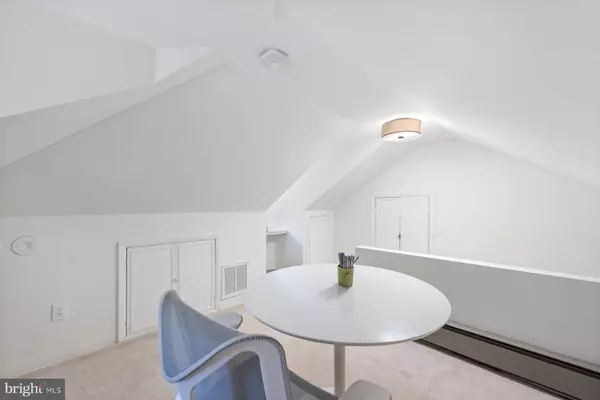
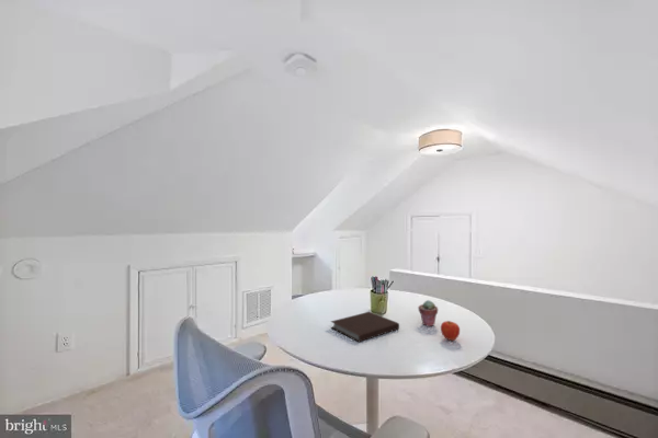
+ fruit [440,320,461,342]
+ notebook [330,311,400,343]
+ potted succulent [417,299,439,327]
